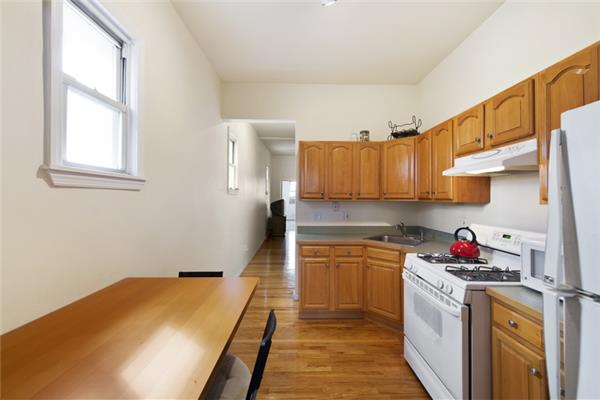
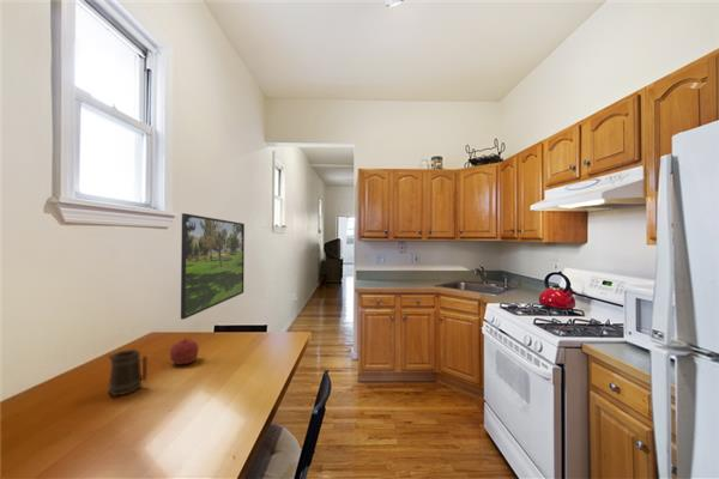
+ fruit [169,336,200,365]
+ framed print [180,212,246,321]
+ mug [107,348,149,398]
